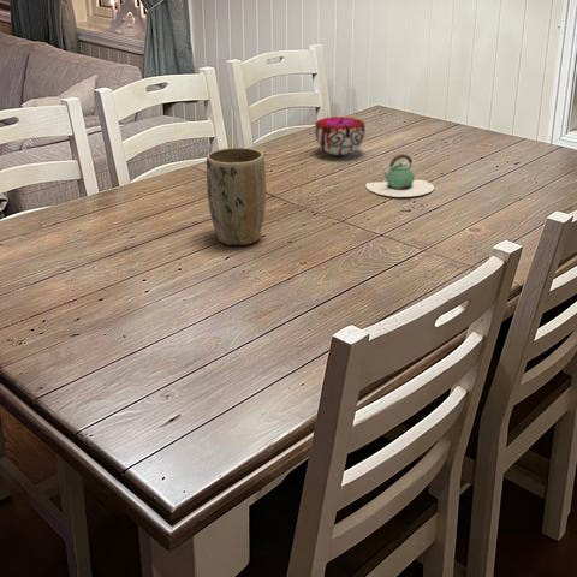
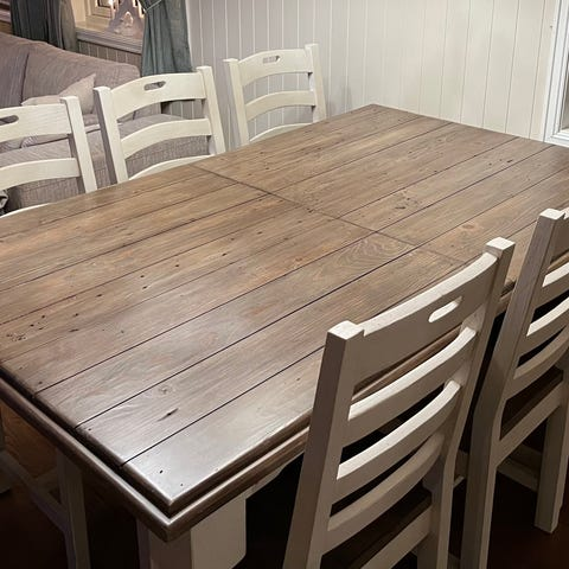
- plant pot [206,147,267,246]
- decorative bowl [314,115,367,156]
- teapot [364,153,435,198]
